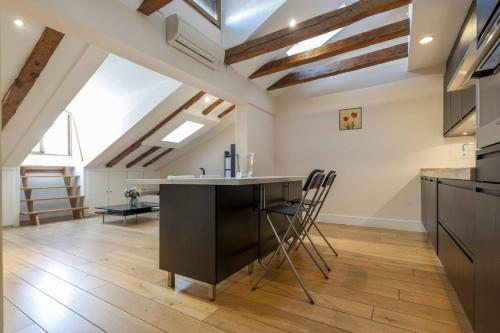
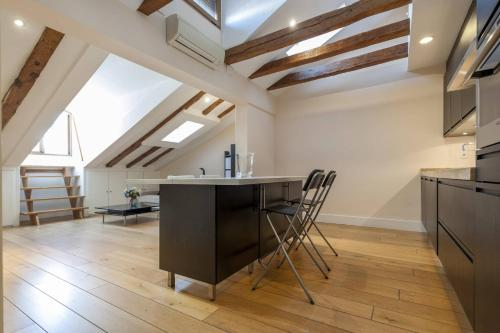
- wall art [338,106,363,131]
